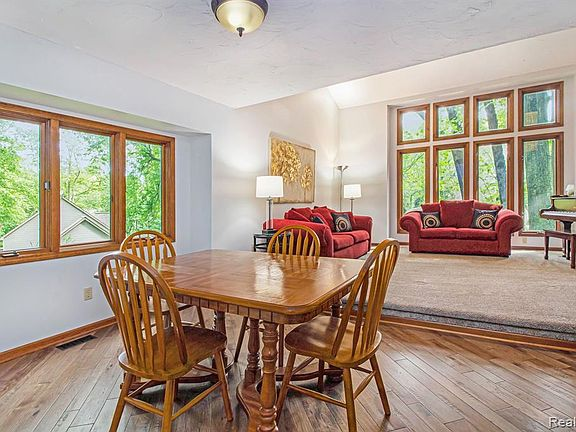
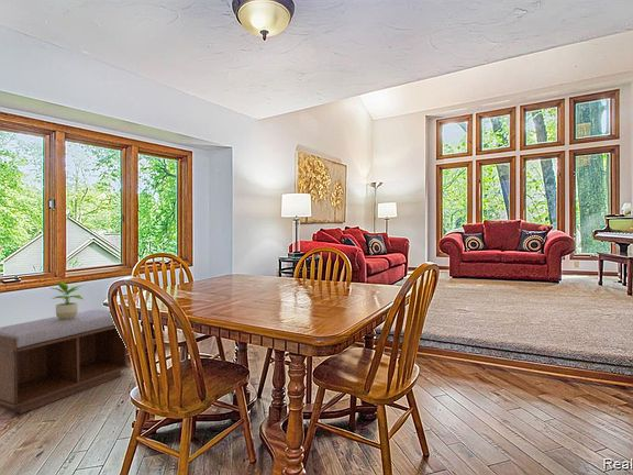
+ potted plant [51,279,85,320]
+ bench [0,309,130,415]
